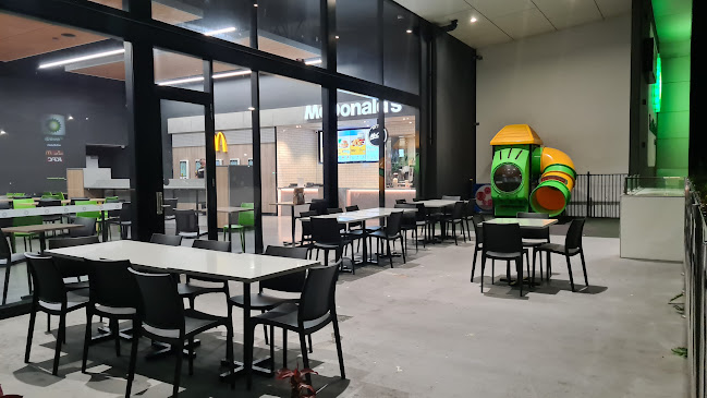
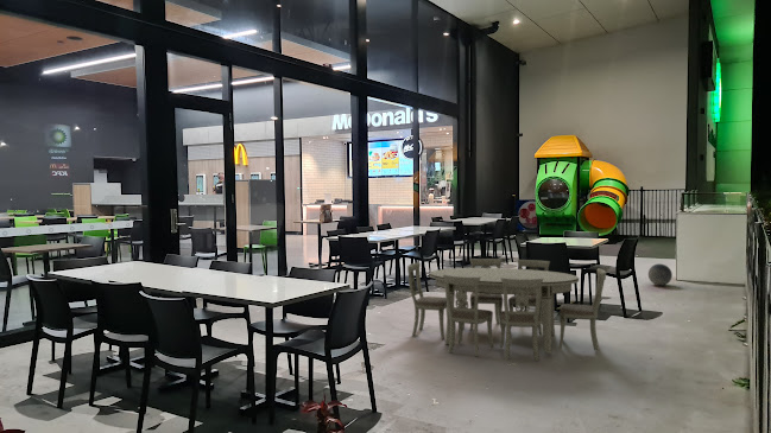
+ dining table [406,257,607,362]
+ ball [647,263,674,287]
